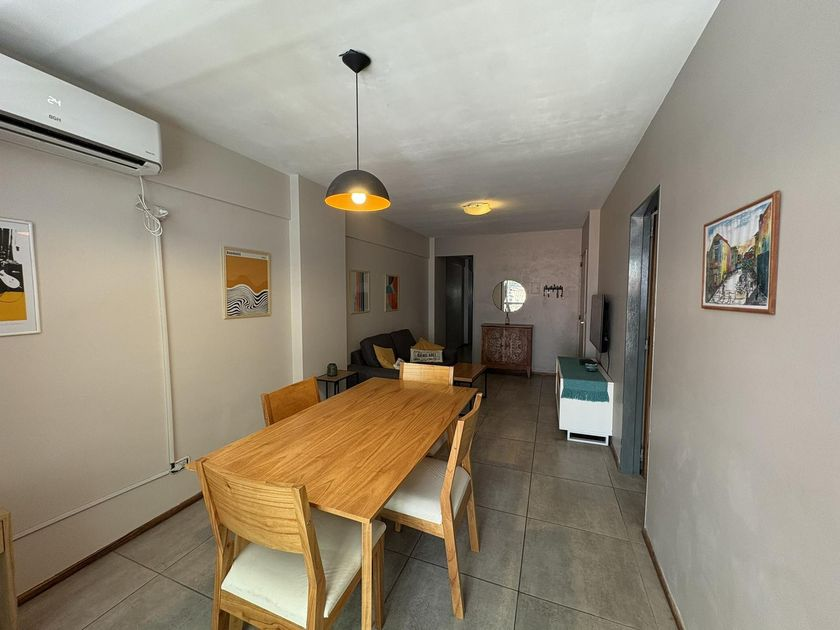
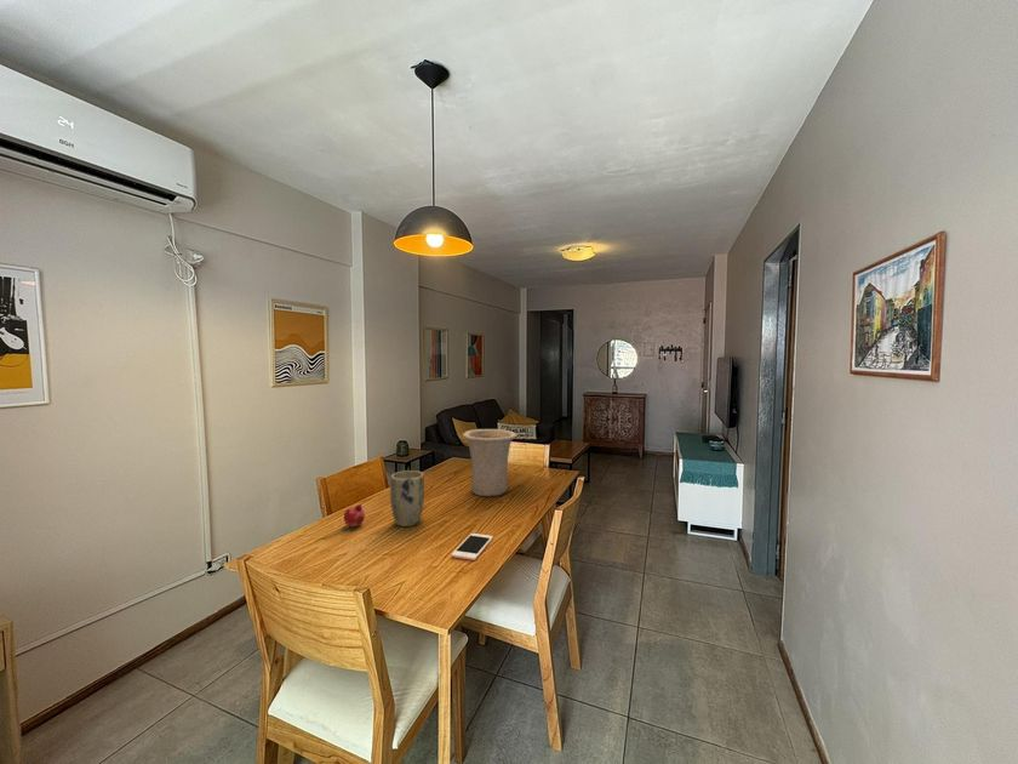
+ fruit [343,503,366,528]
+ vase [462,428,519,497]
+ cell phone [451,532,494,561]
+ plant pot [389,469,425,528]
